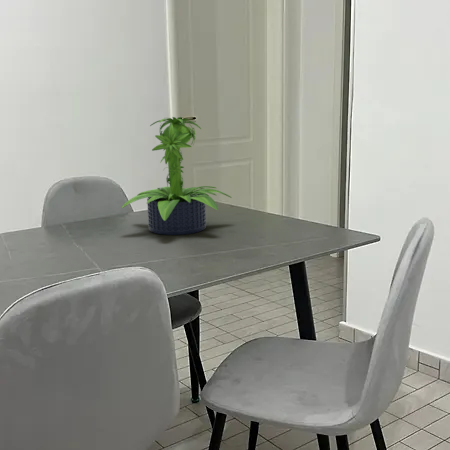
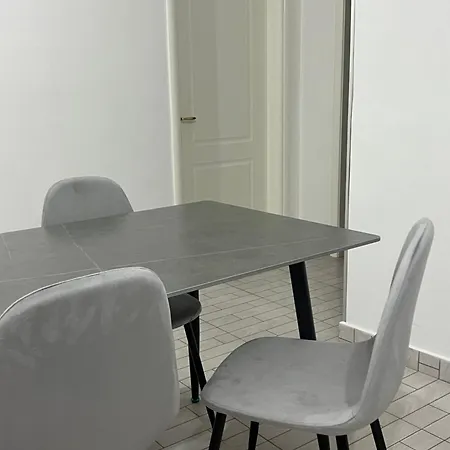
- potted plant [121,116,233,236]
